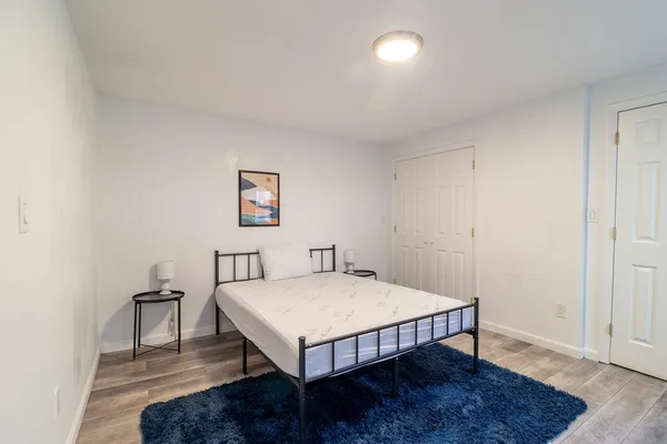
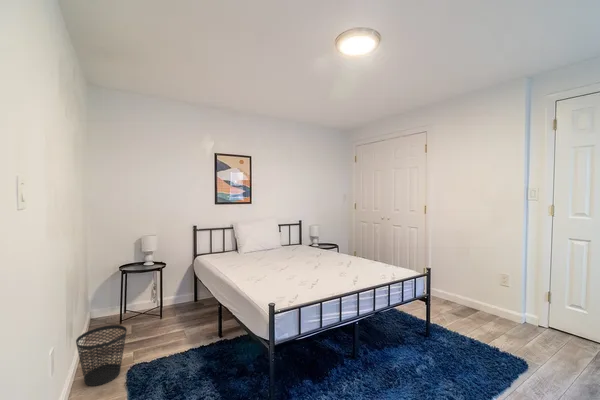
+ wastebasket [75,324,128,387]
